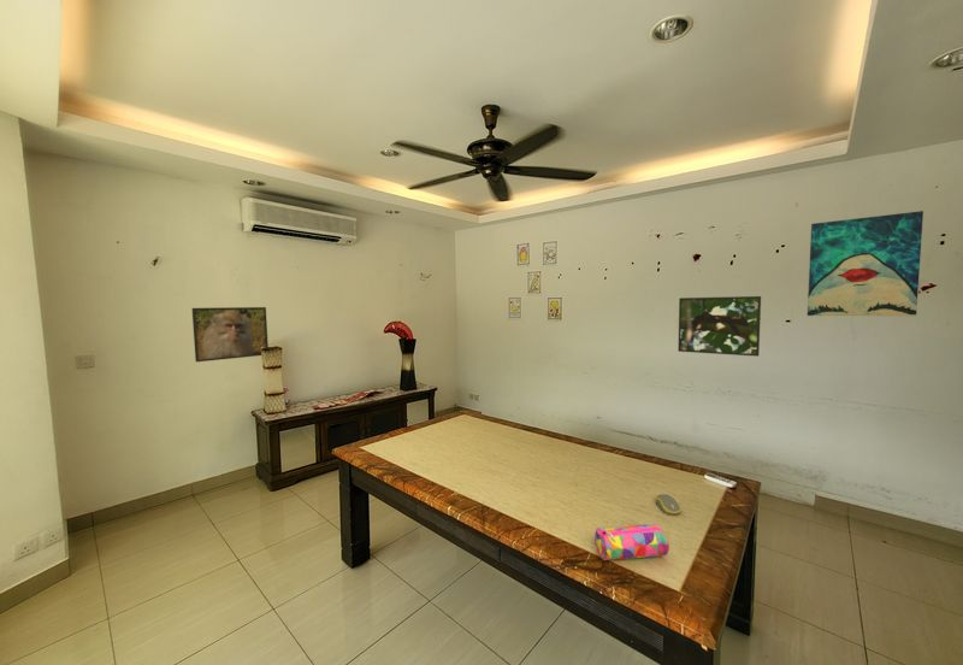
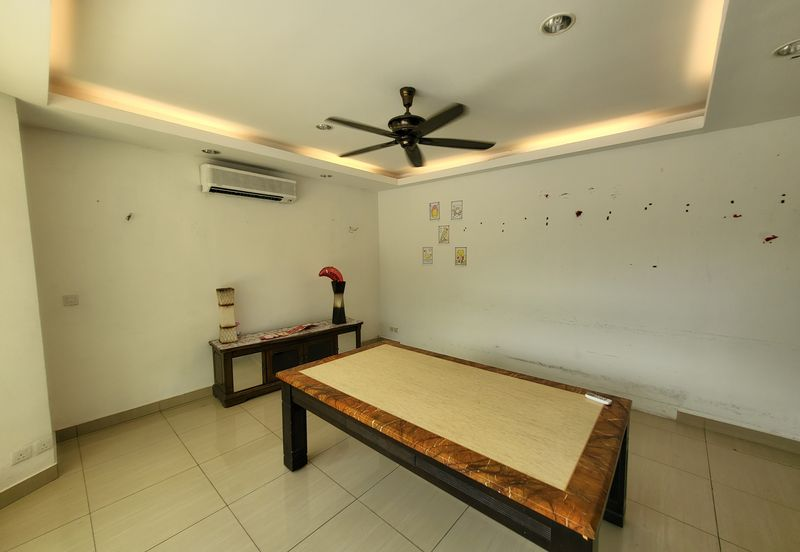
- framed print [190,306,270,363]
- computer mouse [655,493,681,516]
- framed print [678,295,762,358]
- wall art [807,210,924,317]
- pencil case [593,523,670,561]
